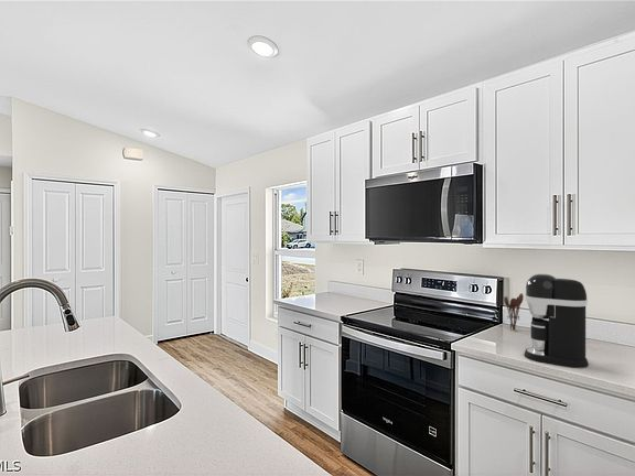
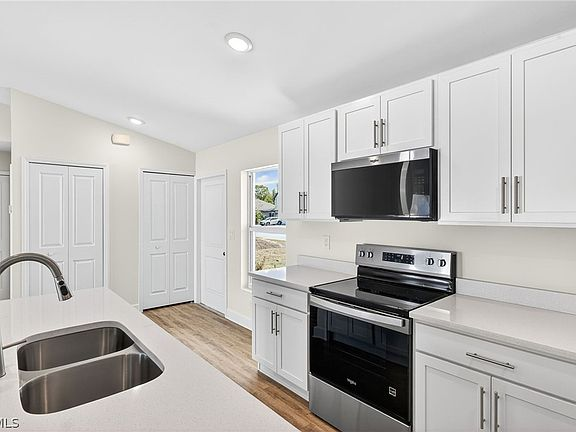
- coffee maker [524,273,590,368]
- utensil holder [503,292,525,332]
